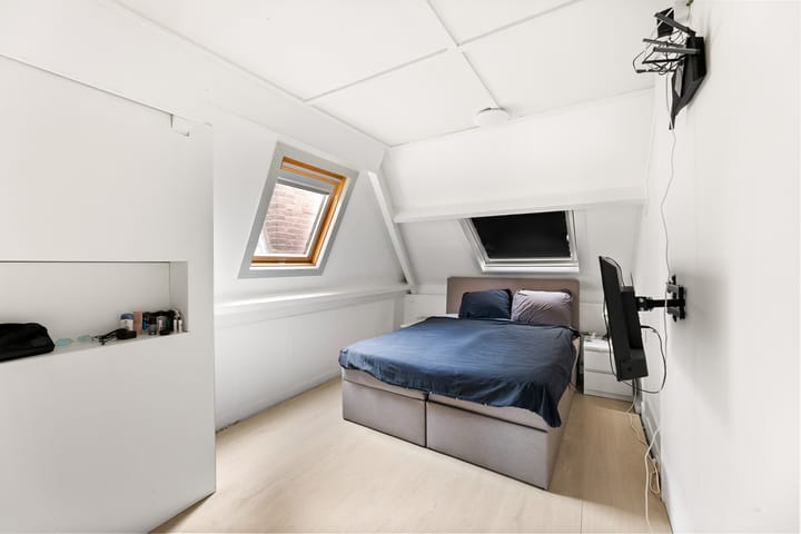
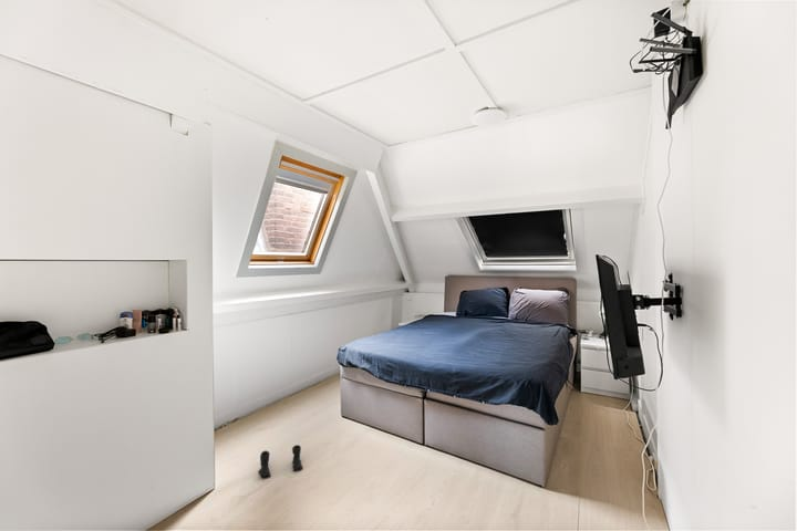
+ boots [258,444,303,479]
